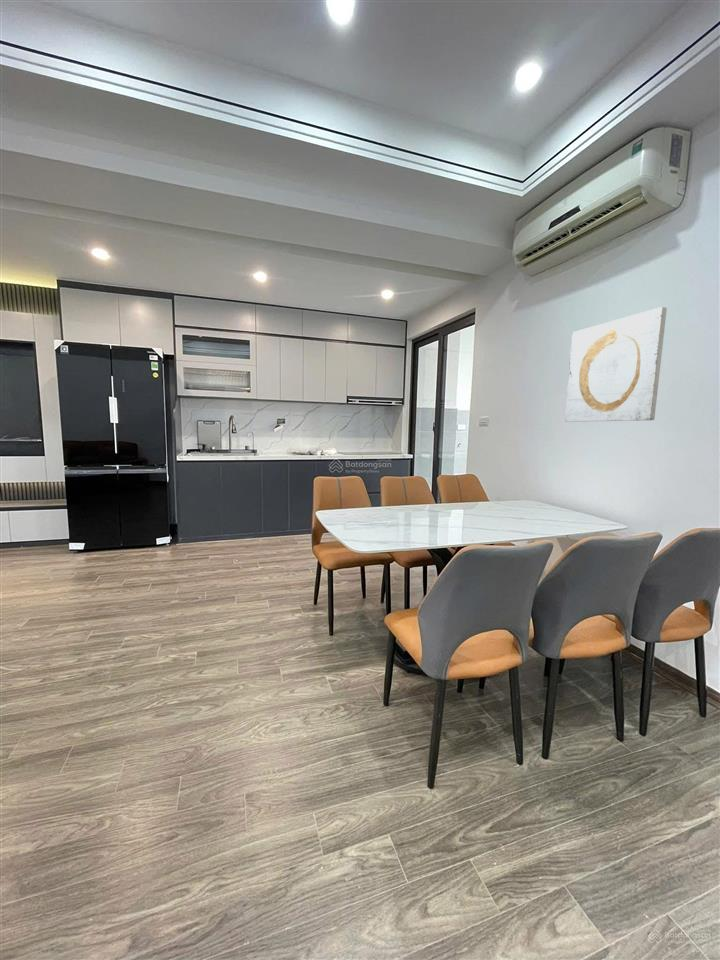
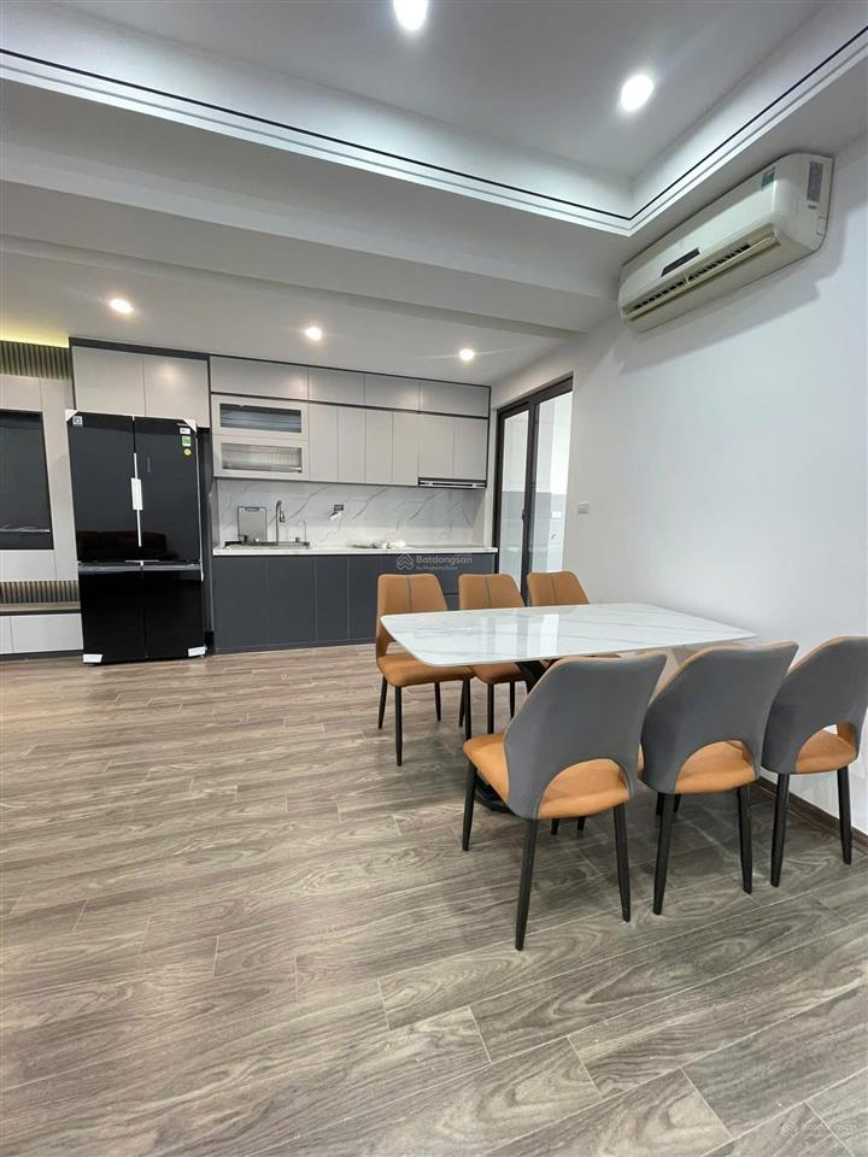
- wall art [564,306,668,423]
